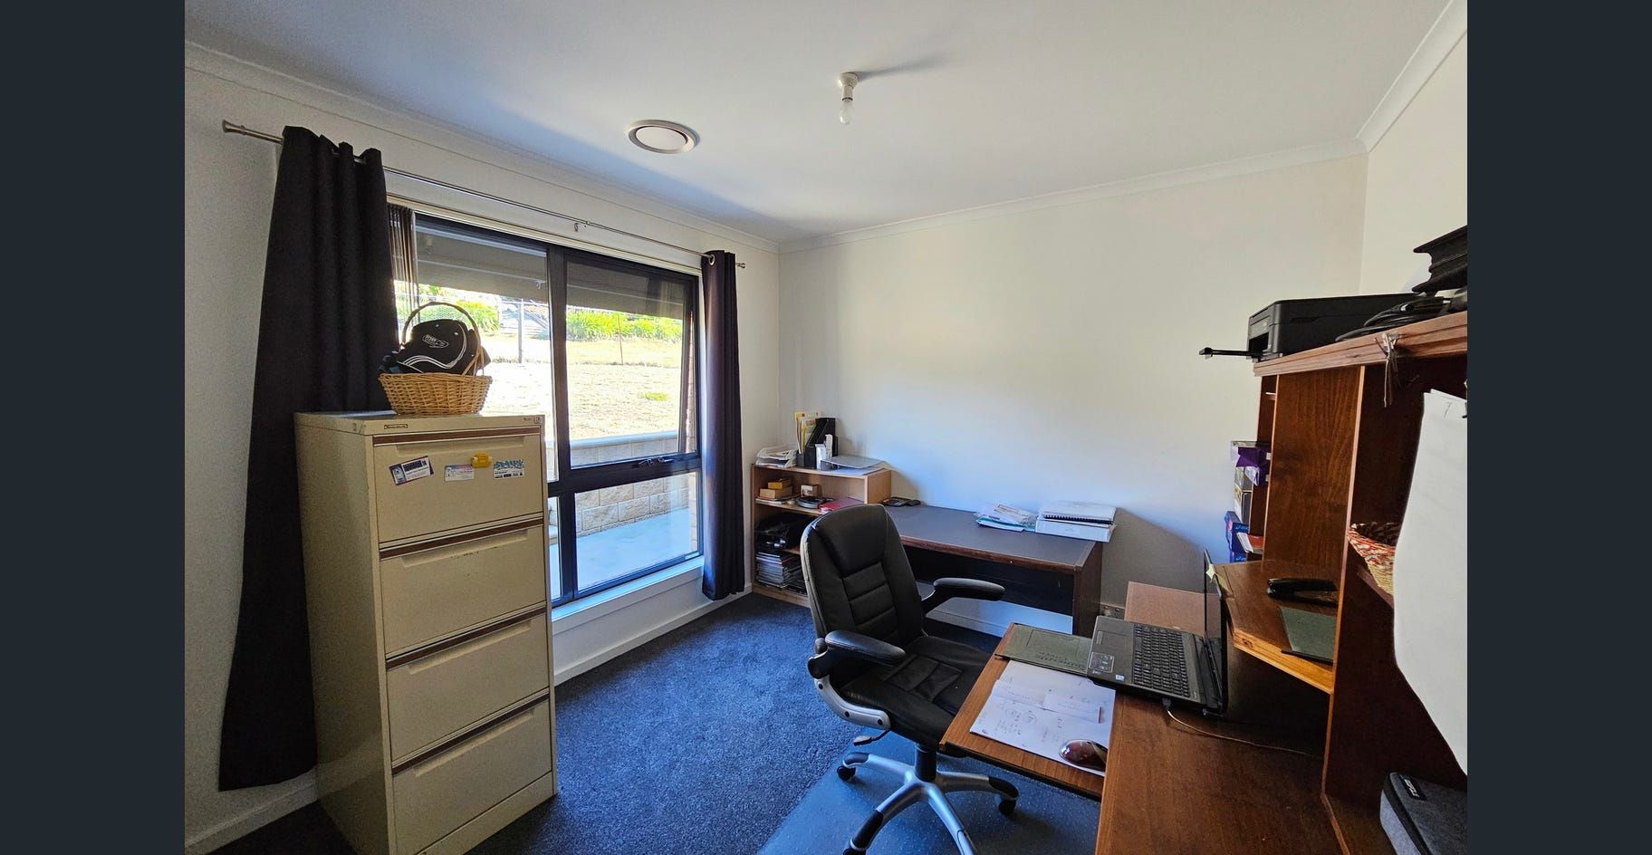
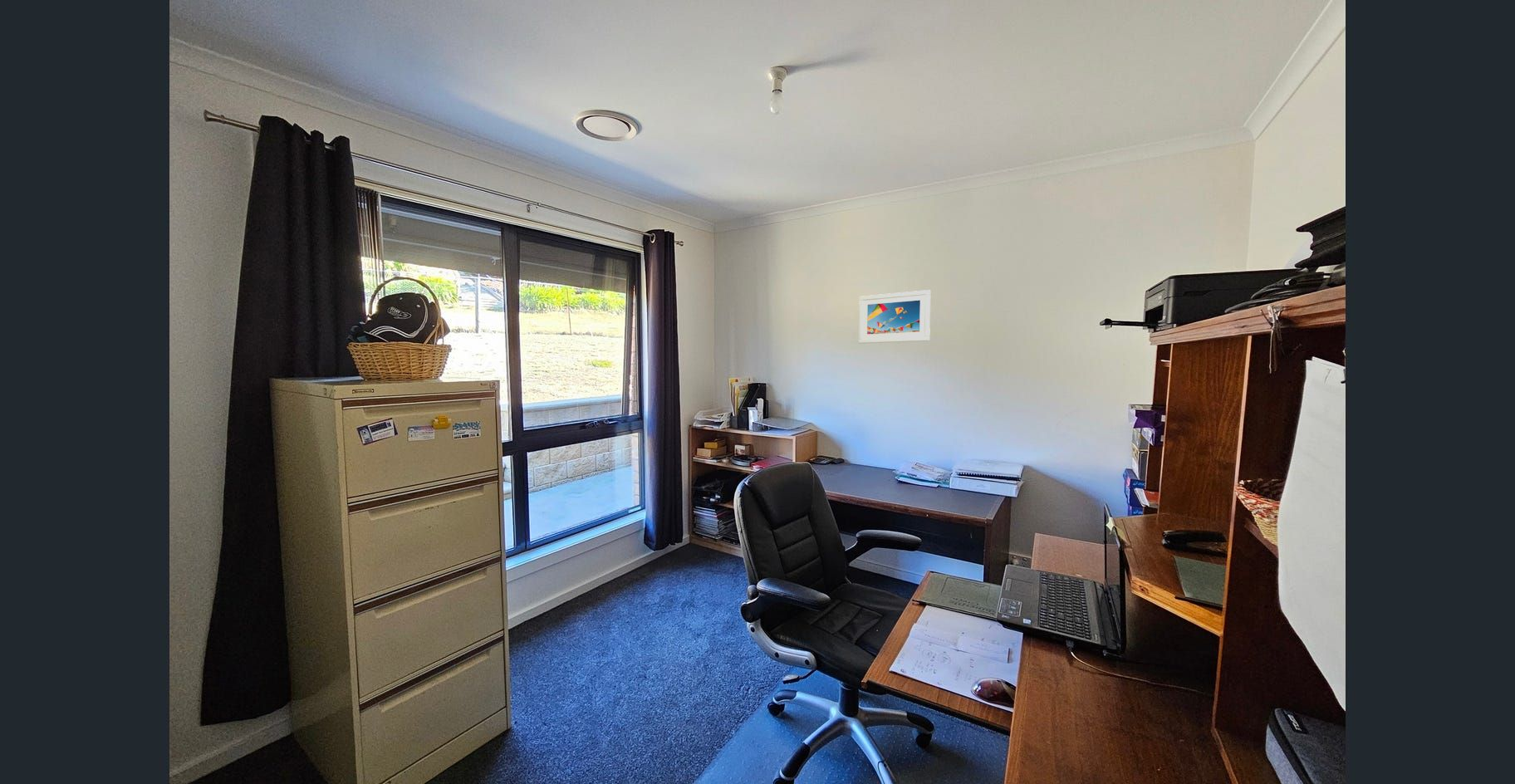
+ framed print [858,289,931,344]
